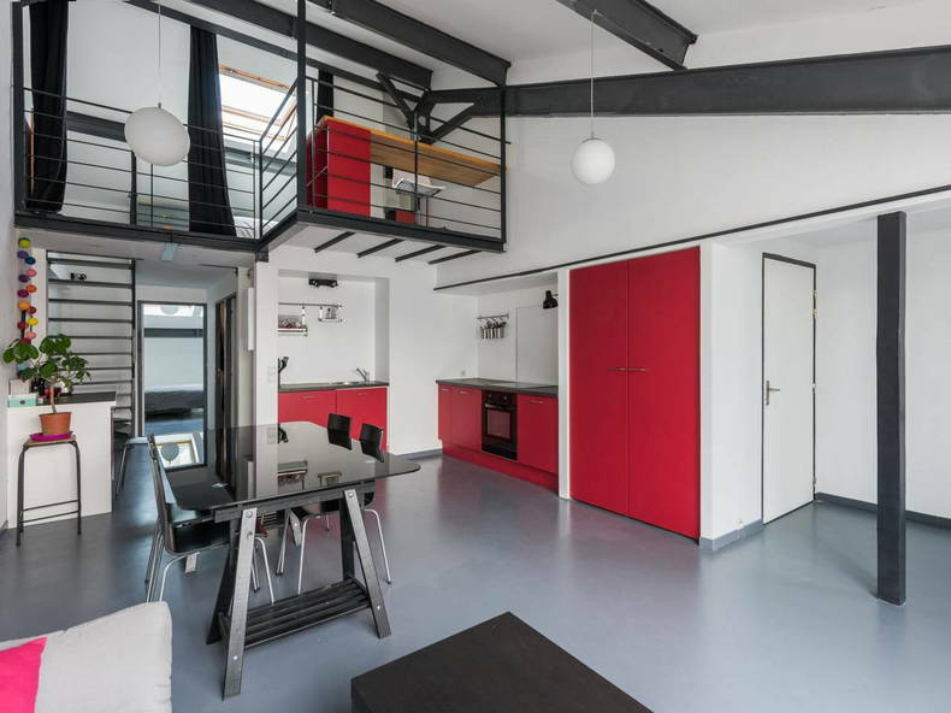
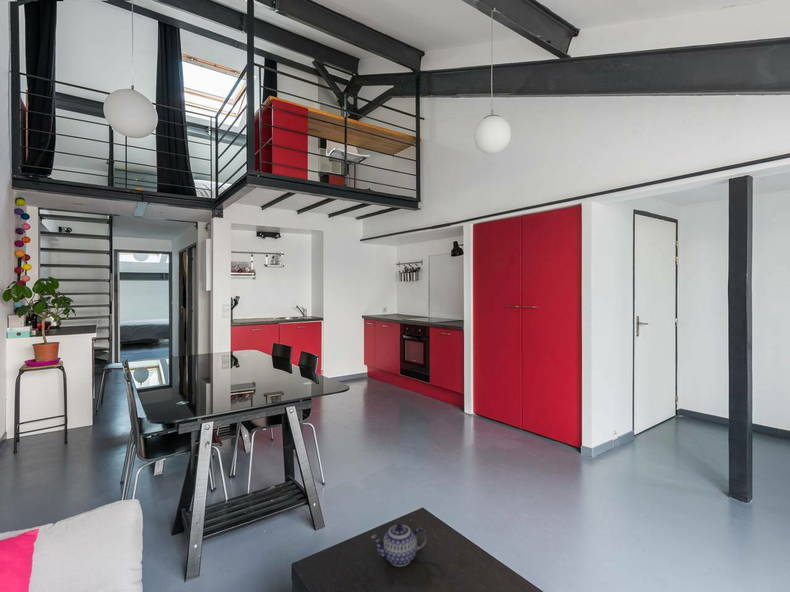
+ teapot [370,523,428,567]
